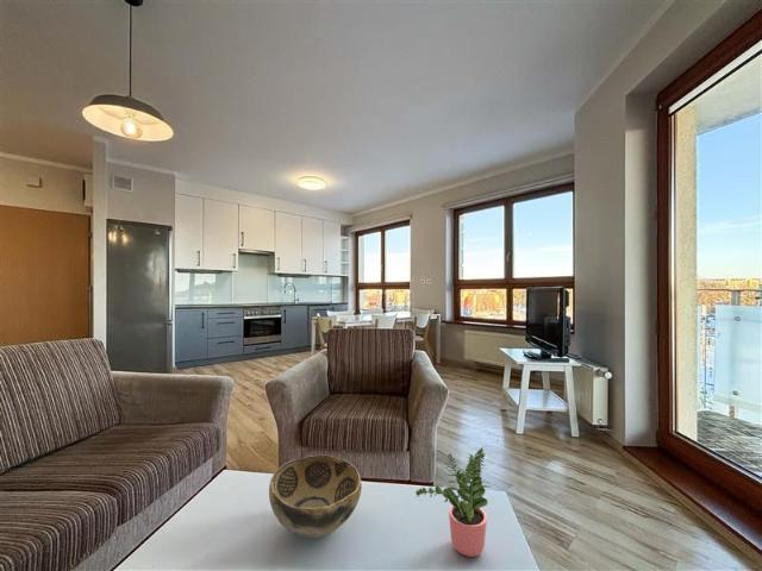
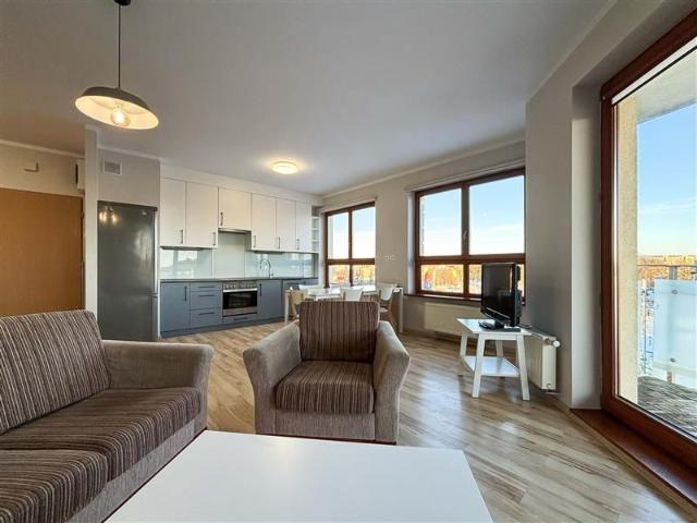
- potted plant [414,446,492,558]
- decorative bowl [268,454,363,540]
